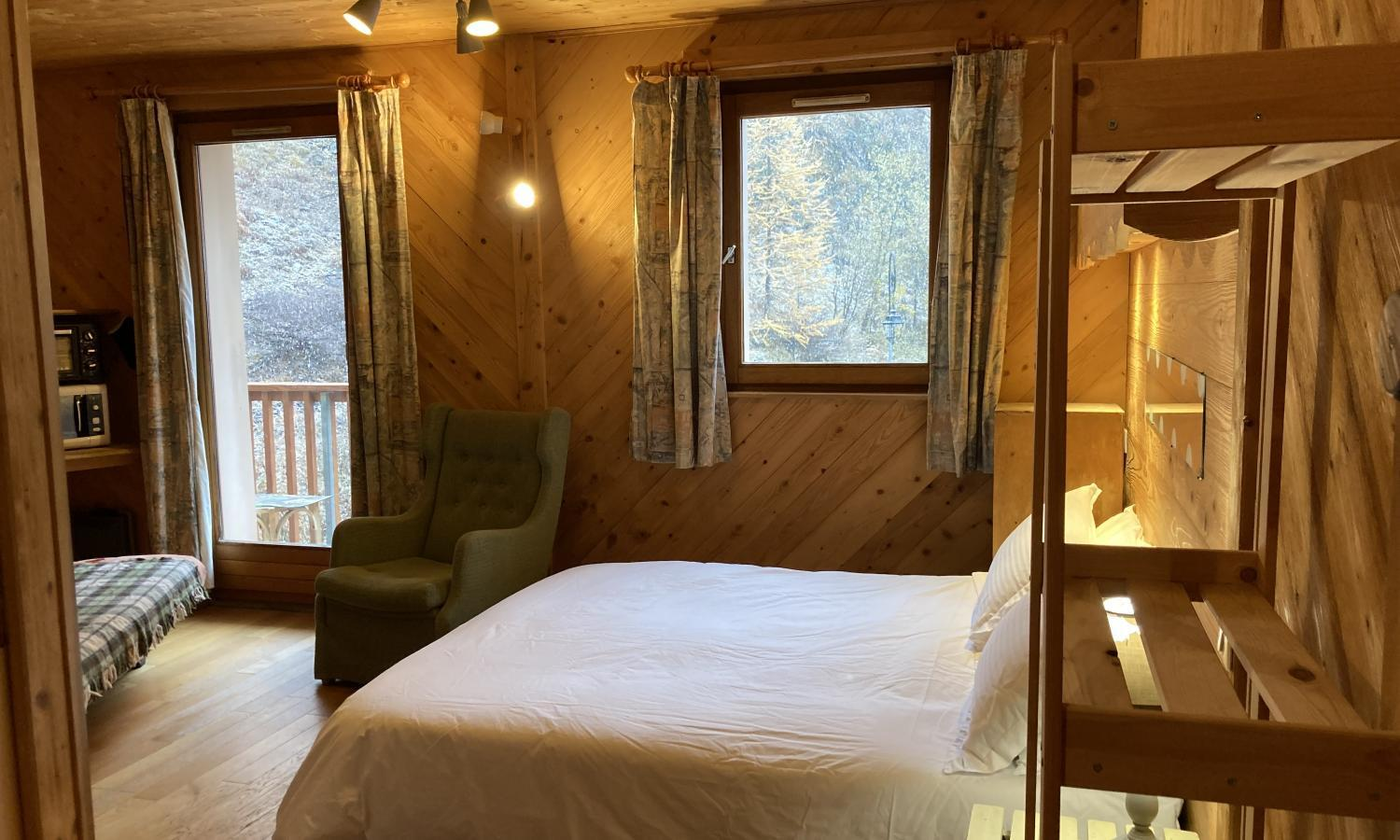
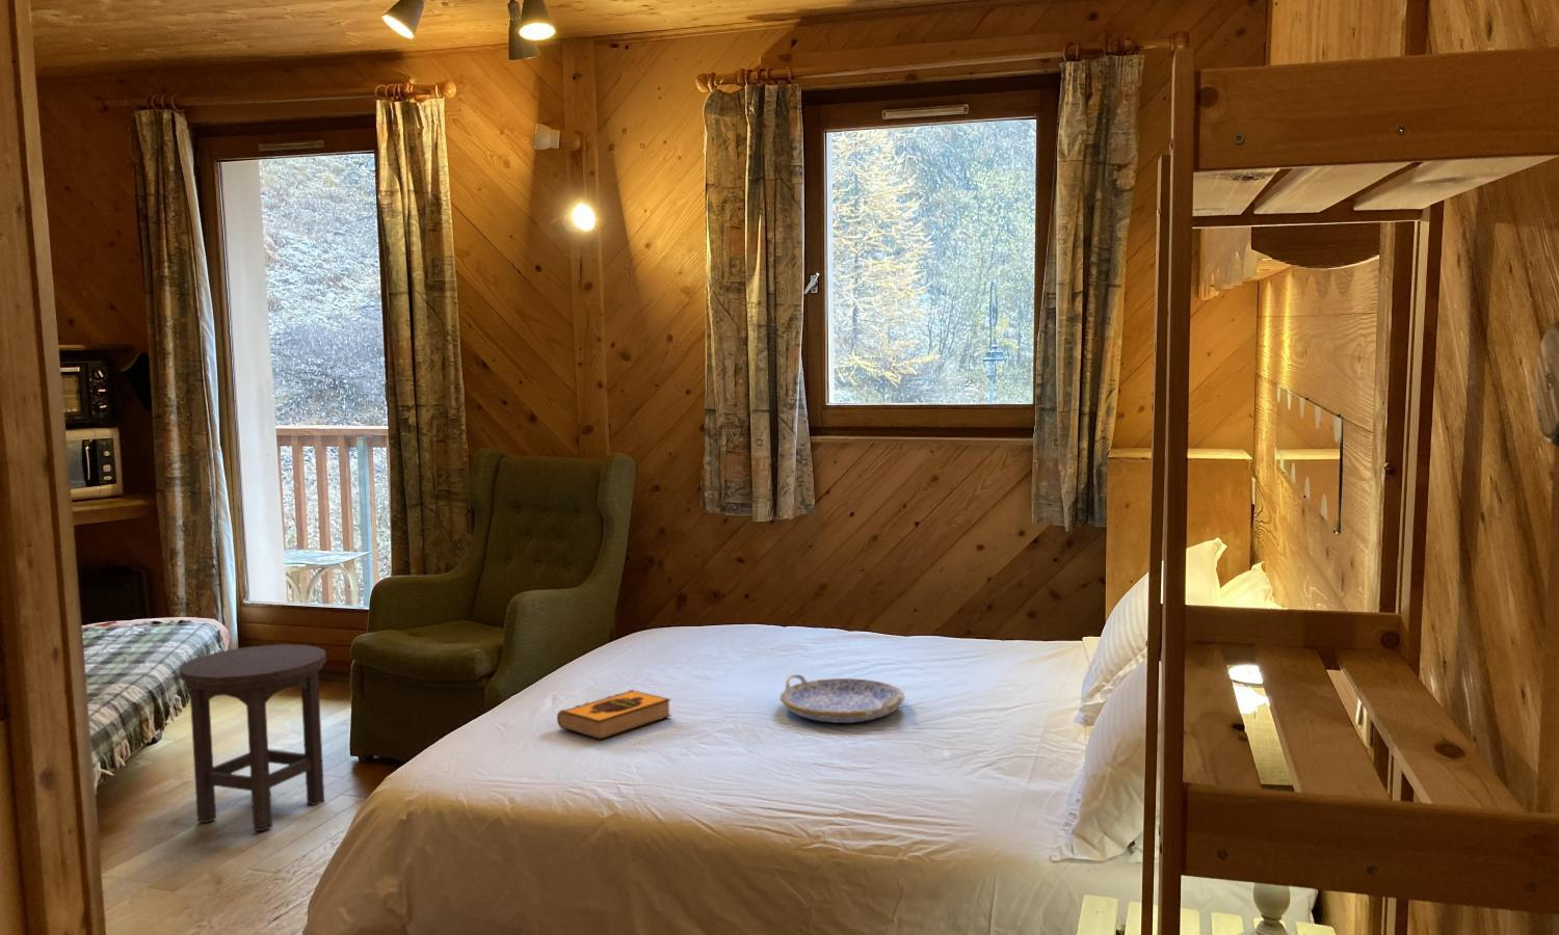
+ serving tray [780,673,906,725]
+ stool [178,643,327,833]
+ hardback book [556,689,673,740]
